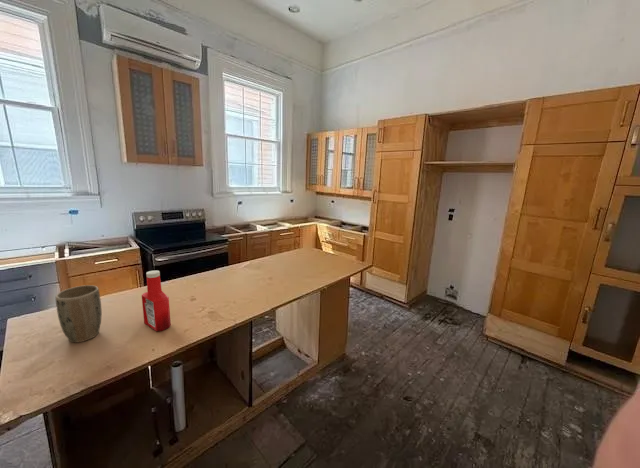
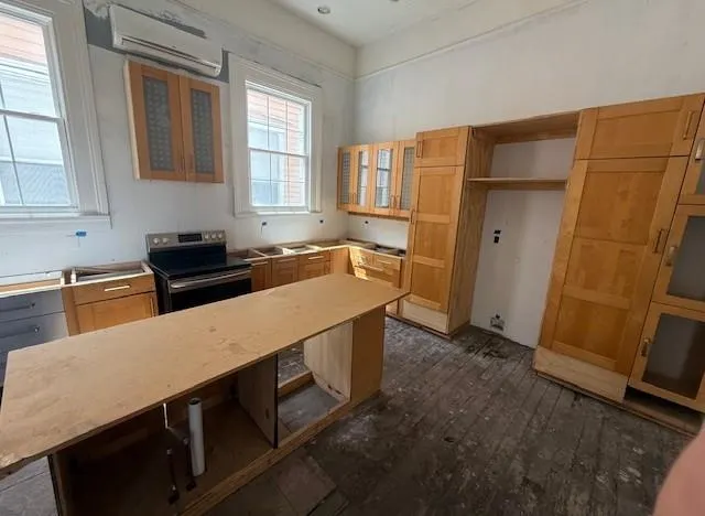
- plant pot [54,284,103,343]
- soap bottle [141,269,172,332]
